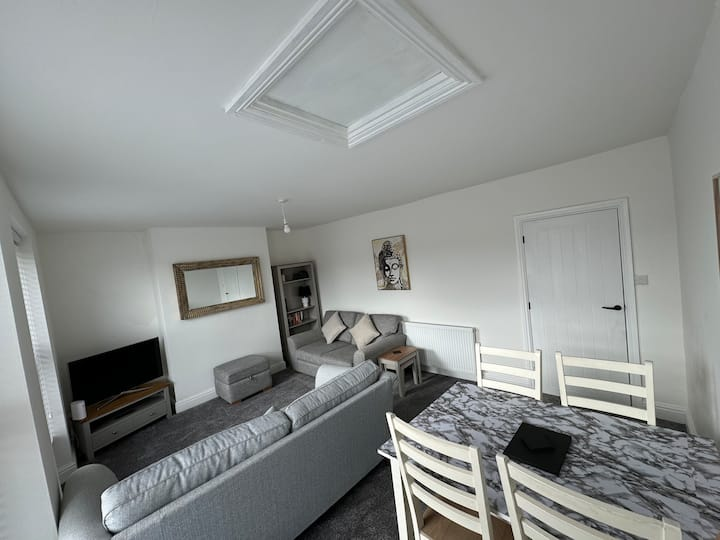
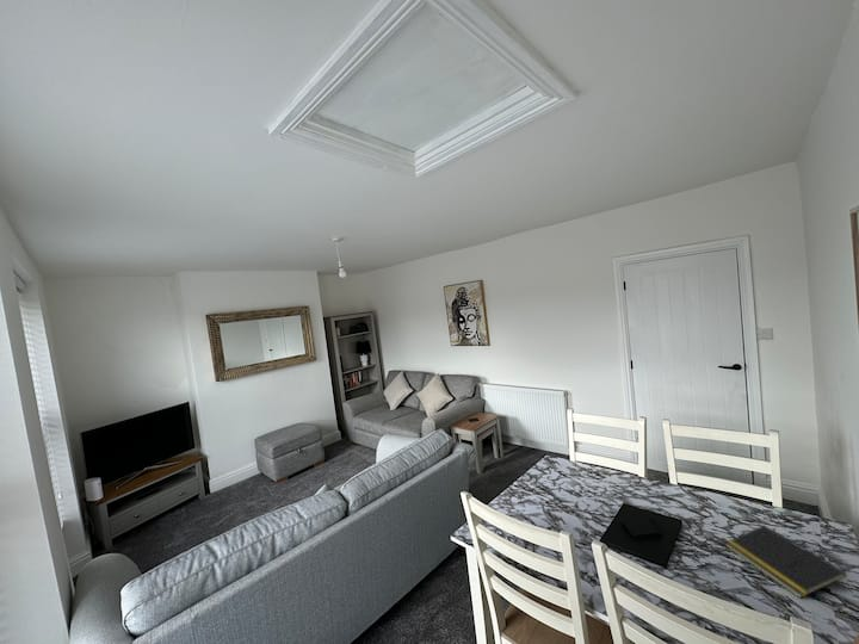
+ notepad [724,525,848,600]
